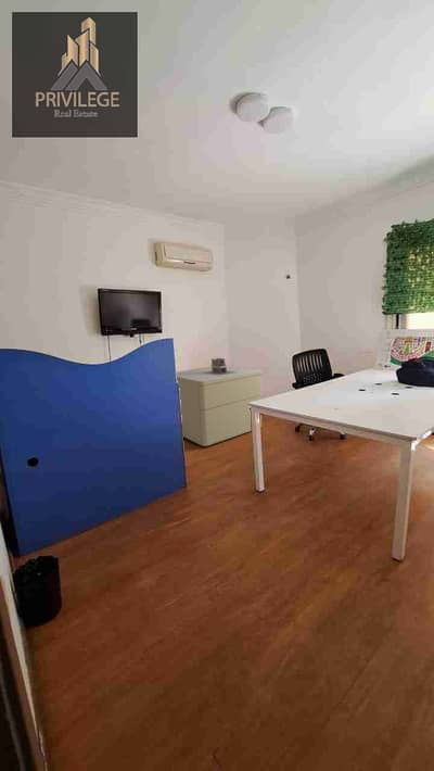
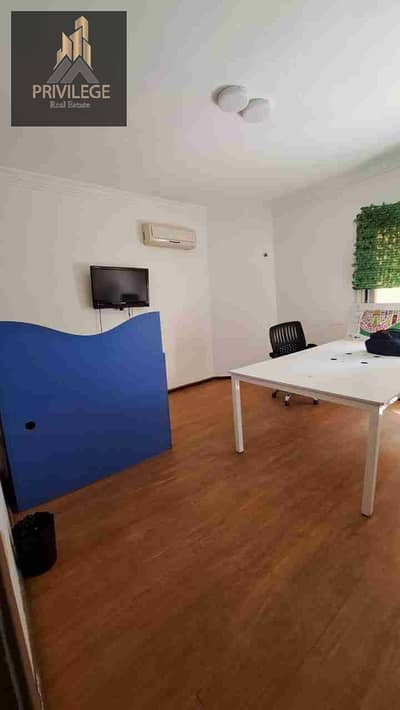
- nightstand [176,365,263,447]
- letter holder [202,357,237,376]
